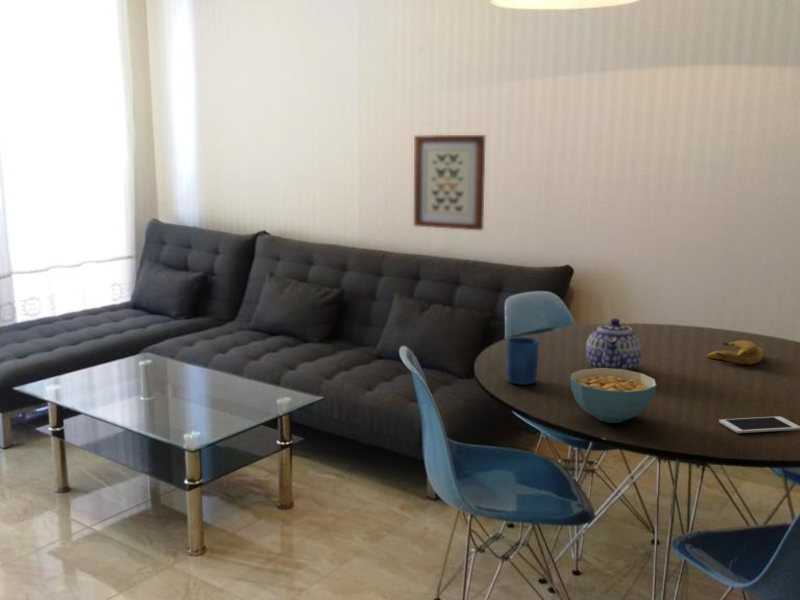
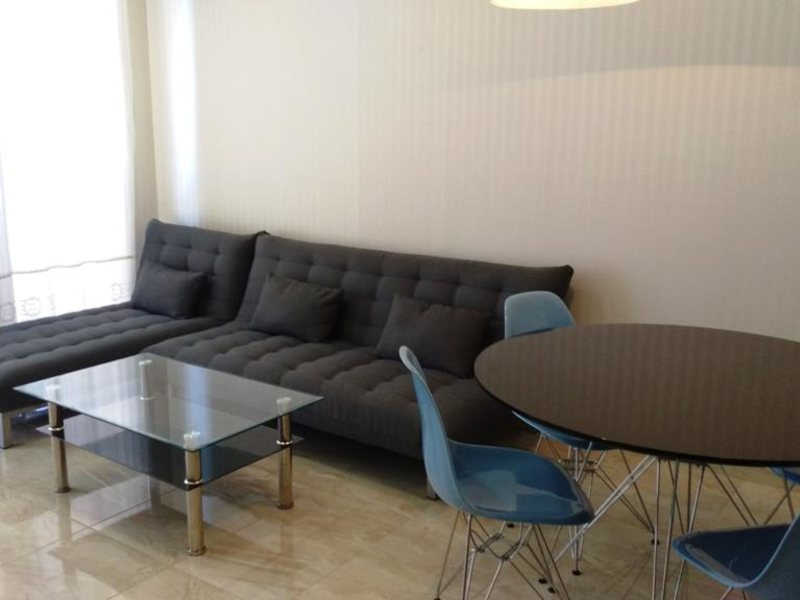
- teapot [585,317,643,371]
- cell phone [718,415,800,434]
- cereal bowl [570,367,658,424]
- wall art [413,134,486,231]
- banana [706,340,764,366]
- mug [506,336,540,386]
